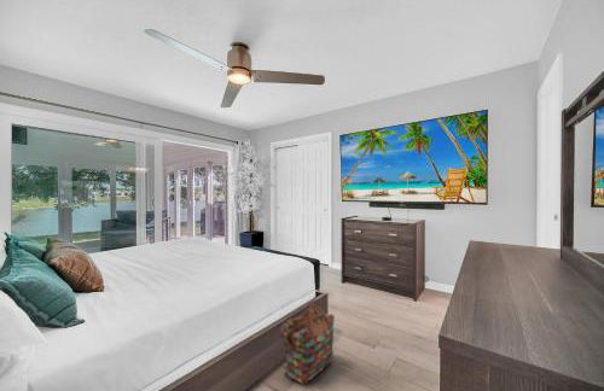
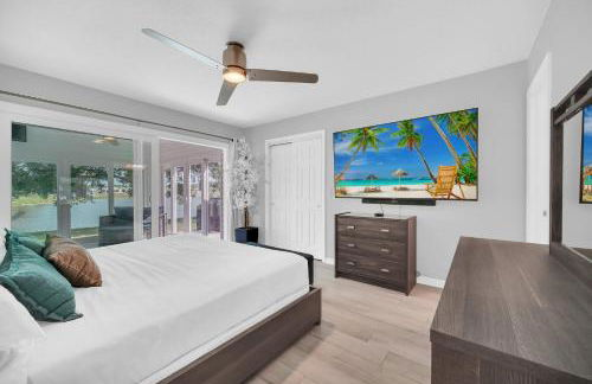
- backpack [279,303,336,385]
